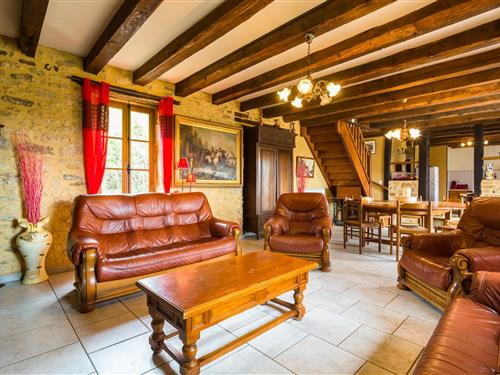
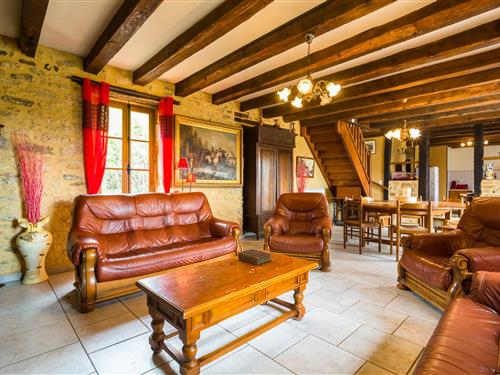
+ book [237,248,273,266]
